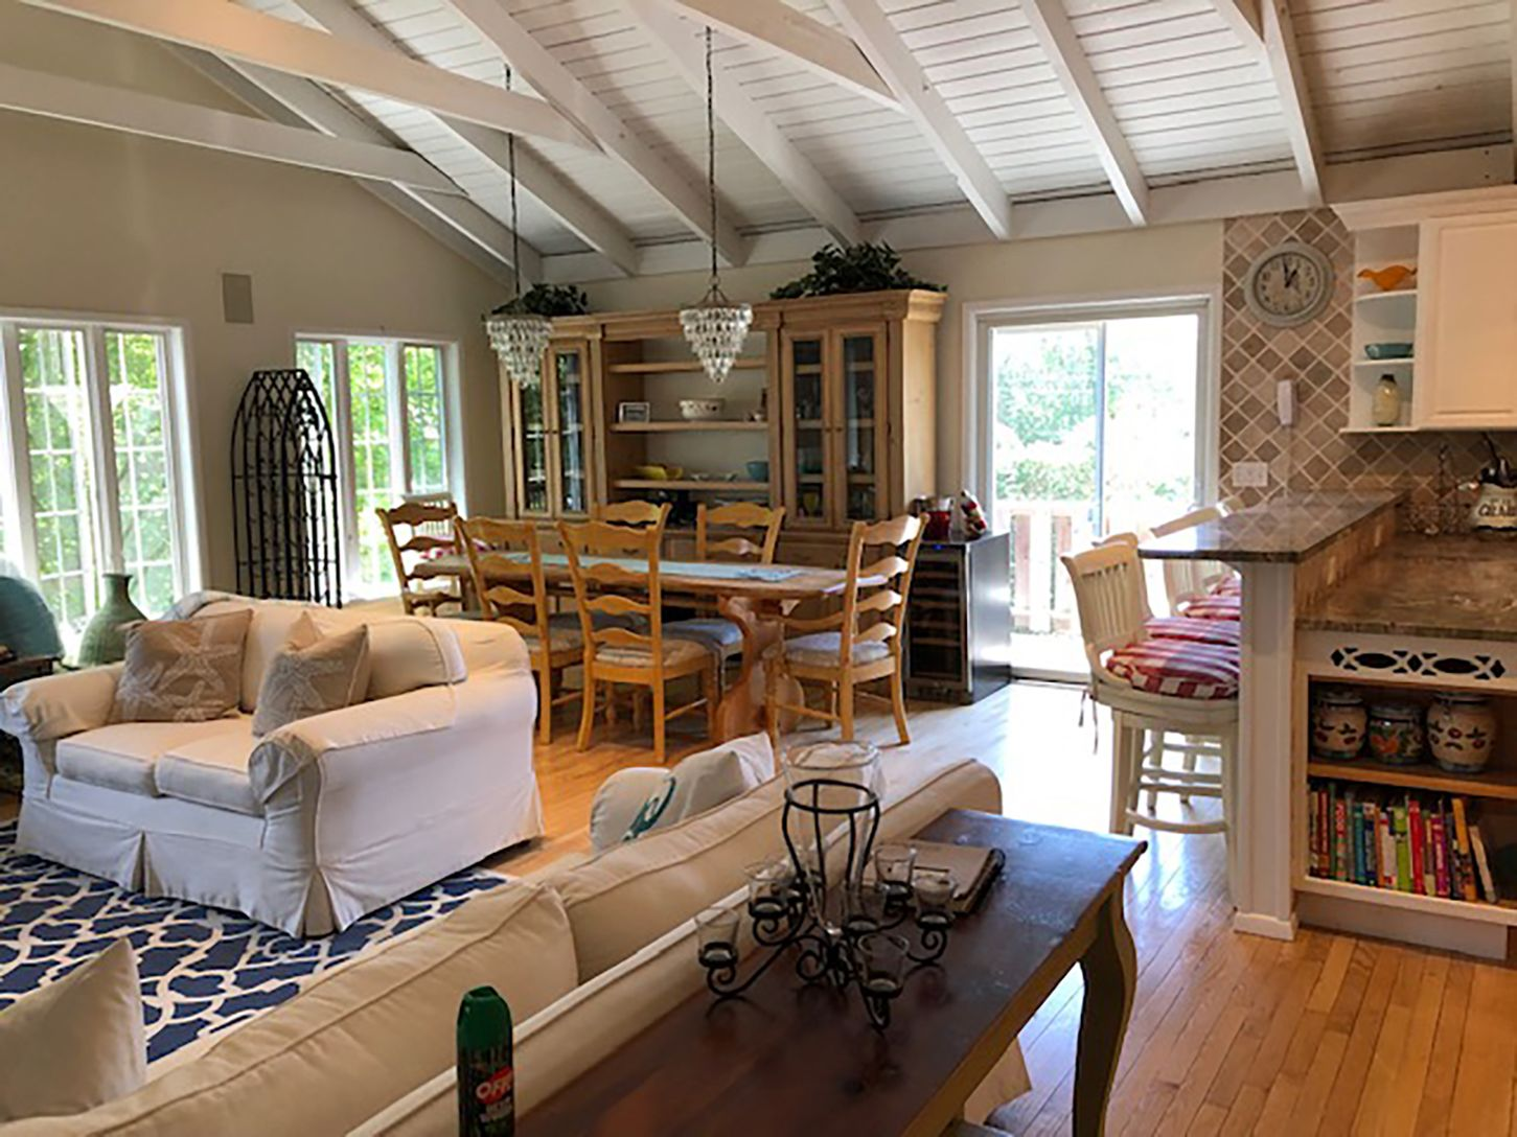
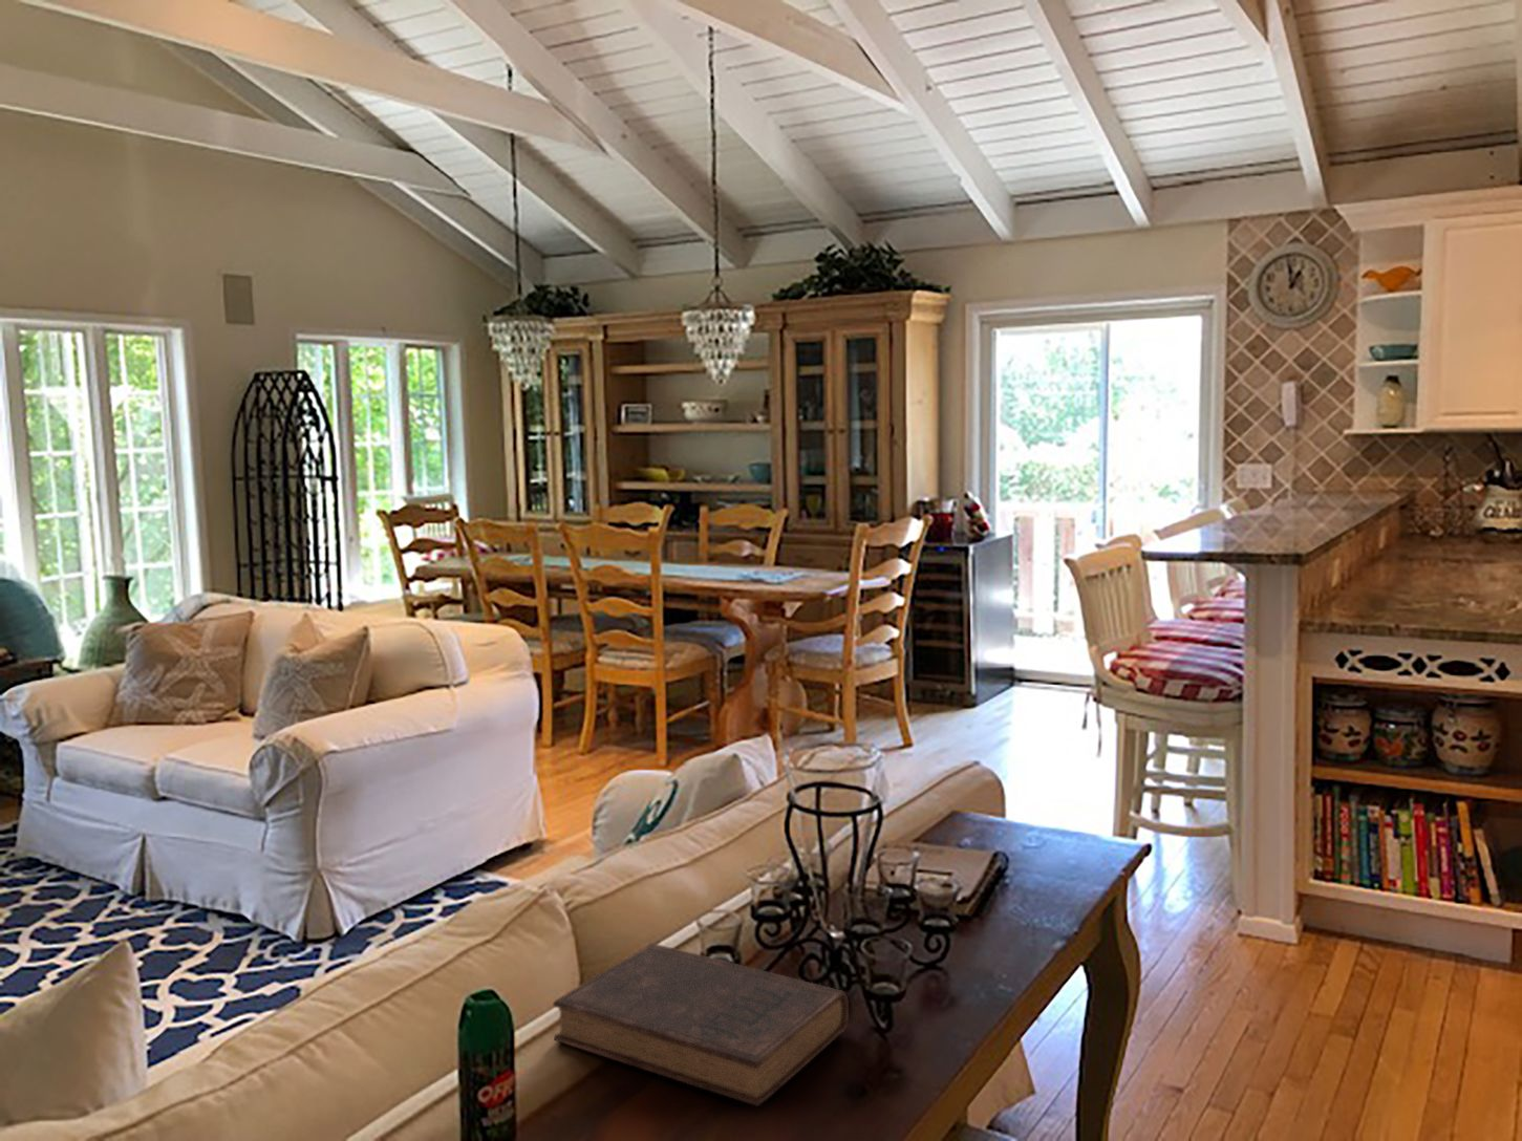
+ book [551,942,850,1107]
